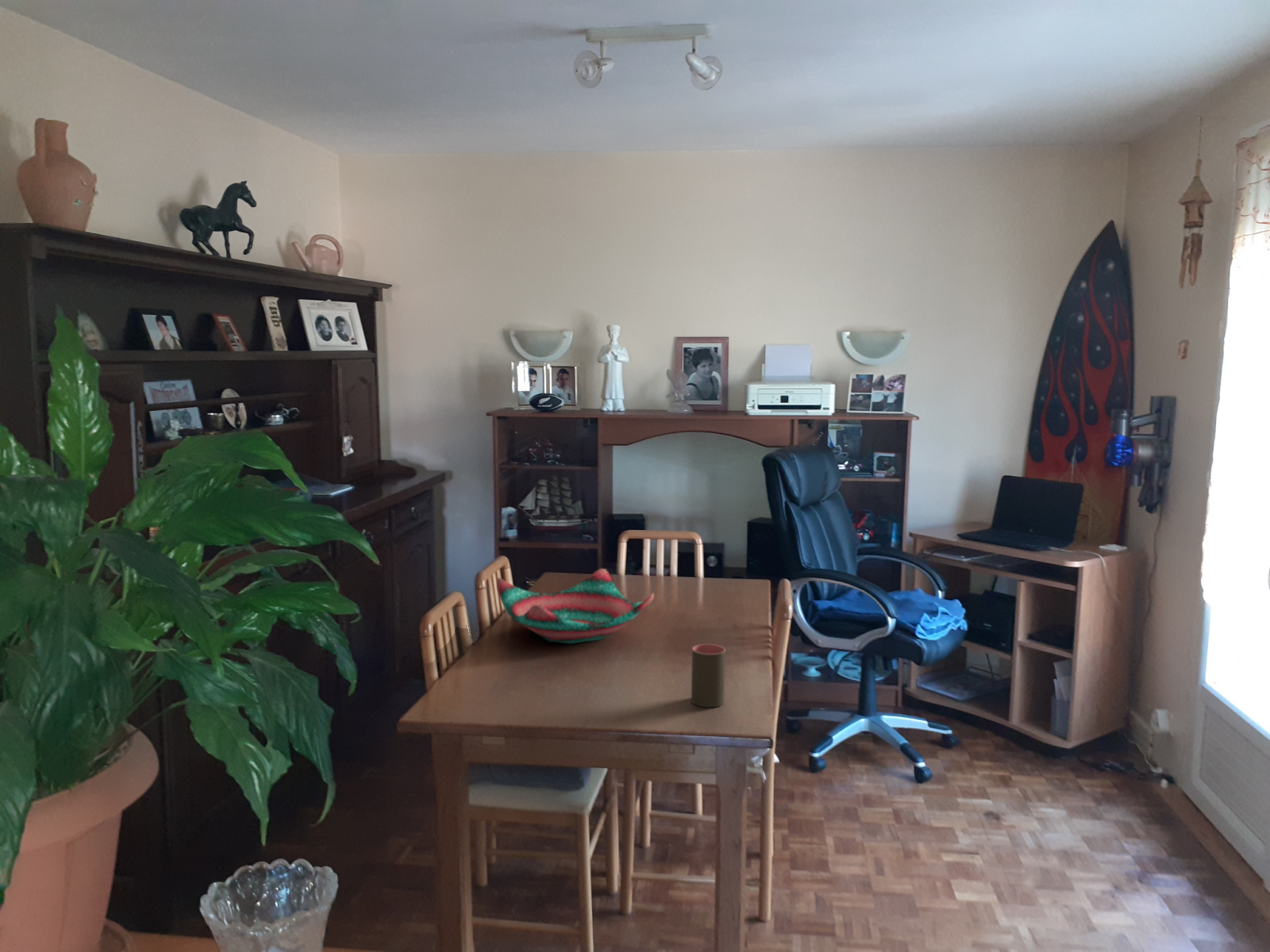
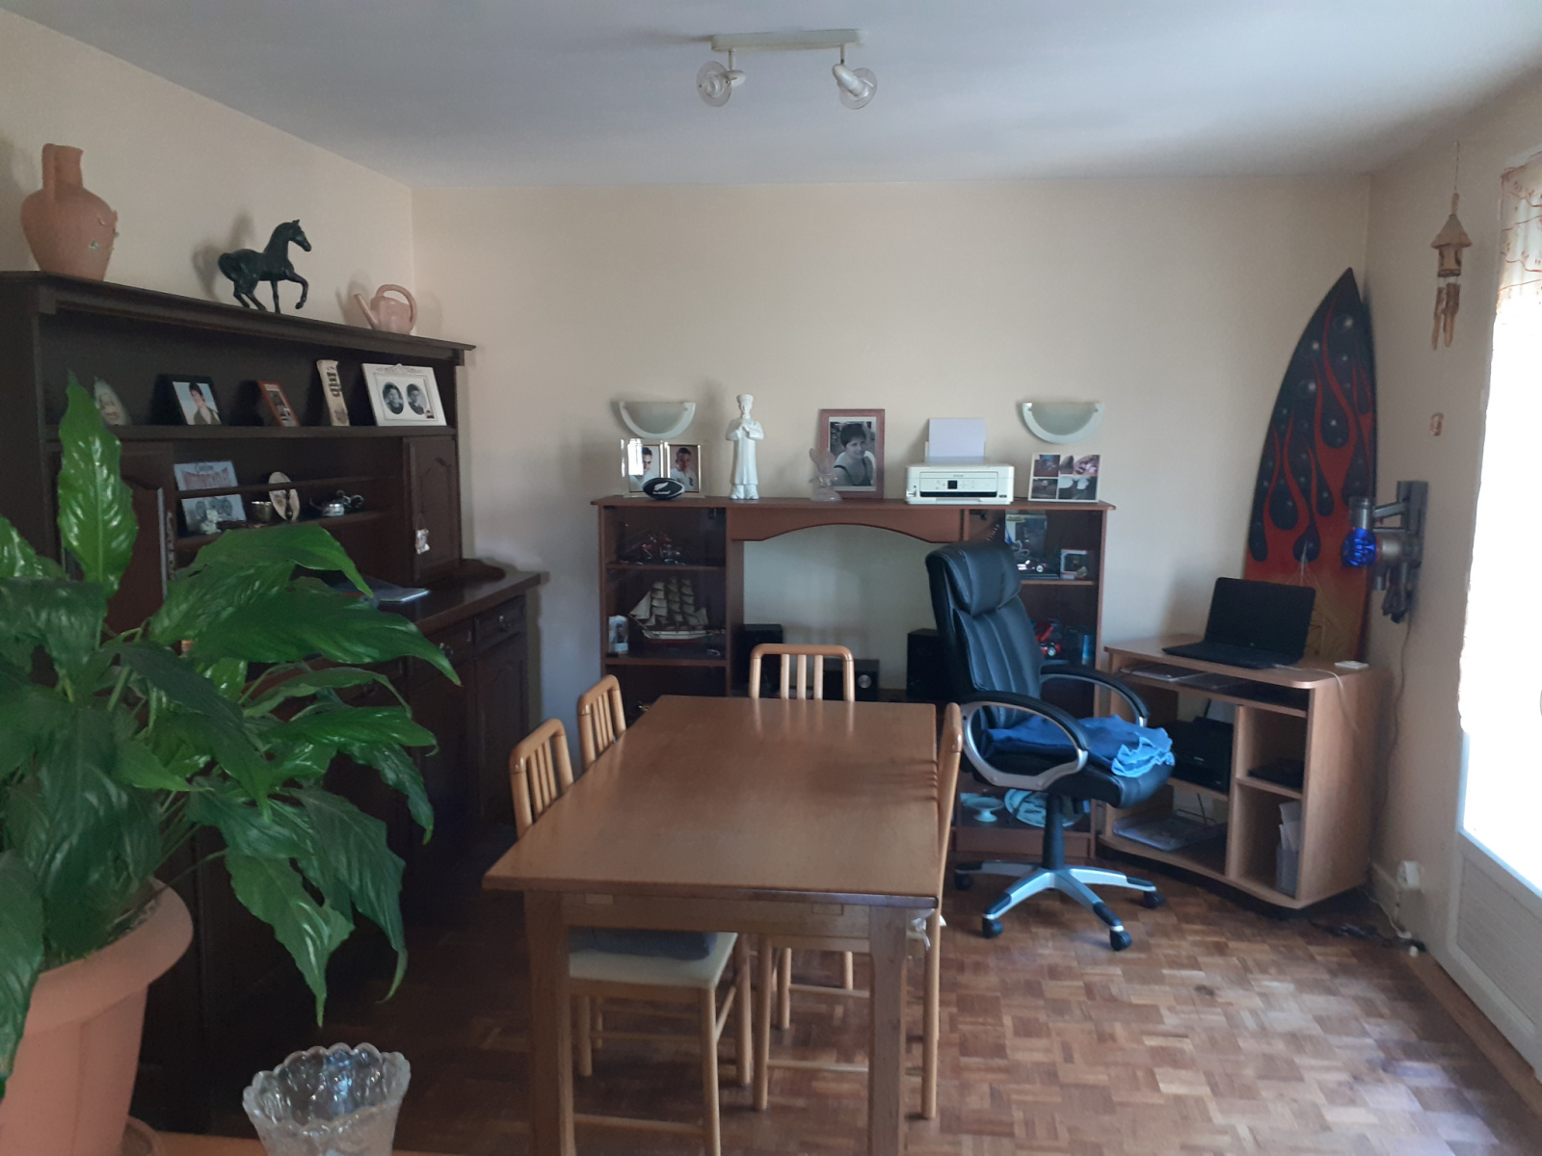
- cup [691,643,726,708]
- decorative bowl [496,568,655,644]
